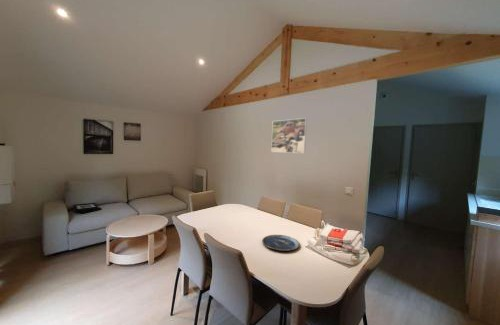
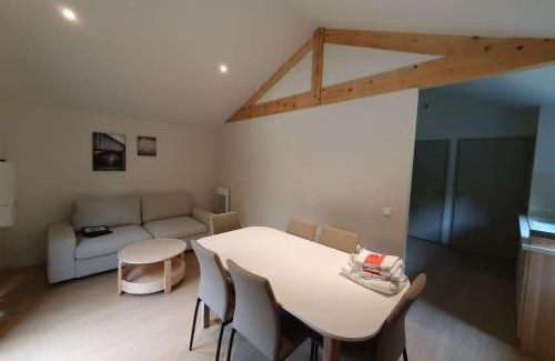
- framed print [270,117,308,154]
- plate [261,234,300,252]
